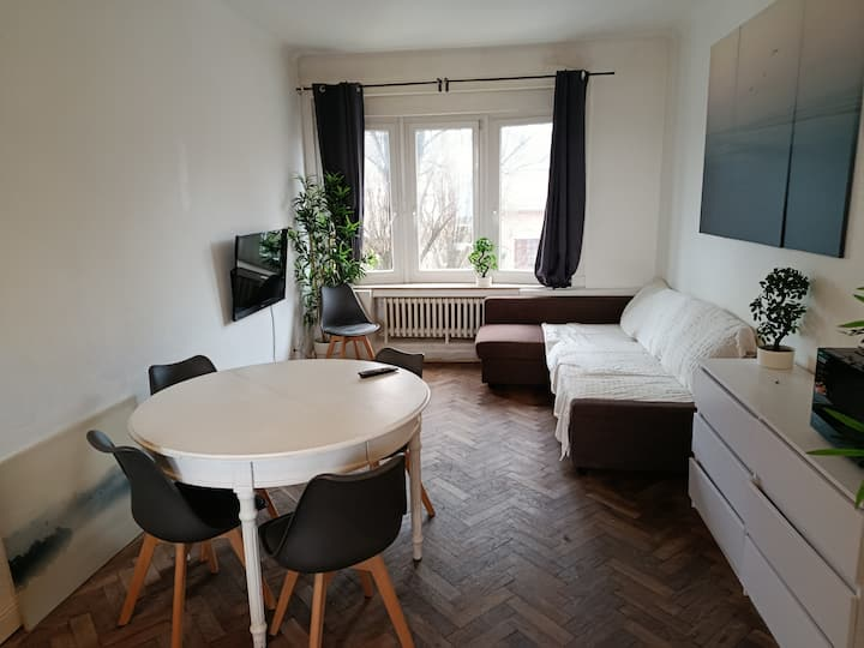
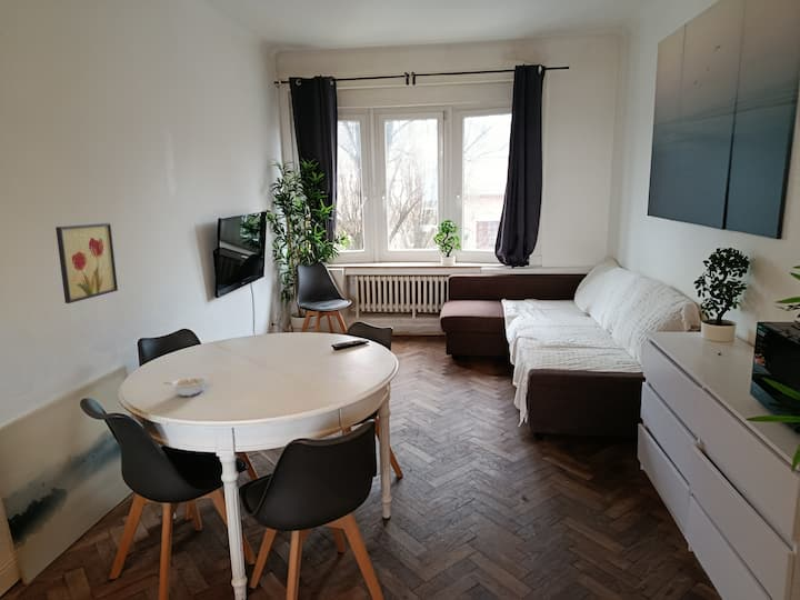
+ wall art [54,222,119,304]
+ legume [162,374,208,398]
